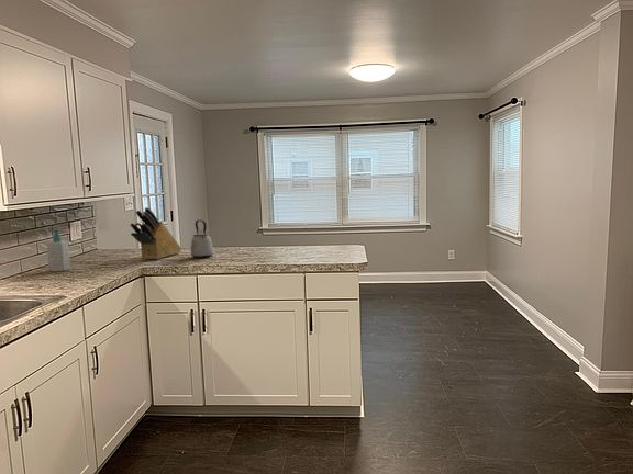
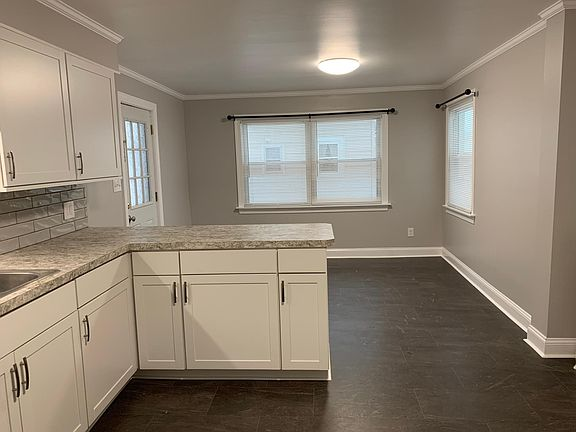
- kettle [190,218,214,259]
- soap bottle [45,228,71,273]
- knife block [129,206,182,260]
